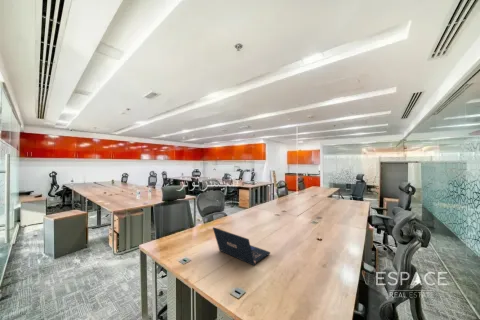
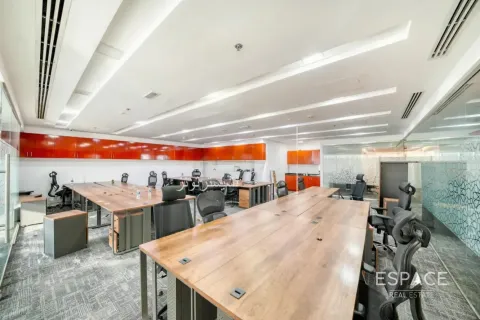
- laptop [212,226,271,267]
